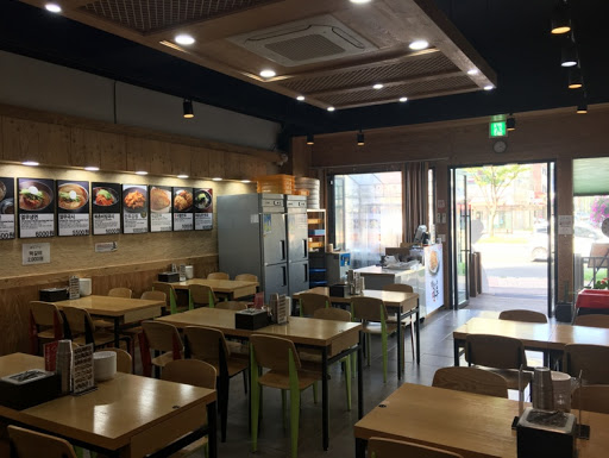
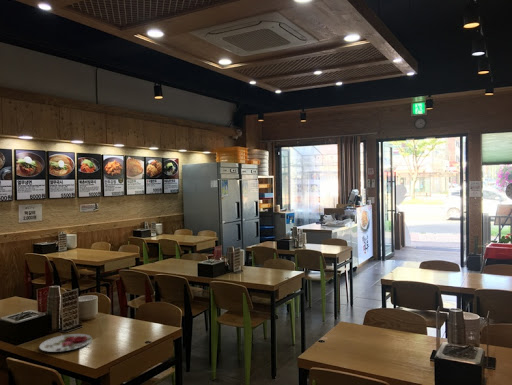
+ plate [38,333,93,353]
